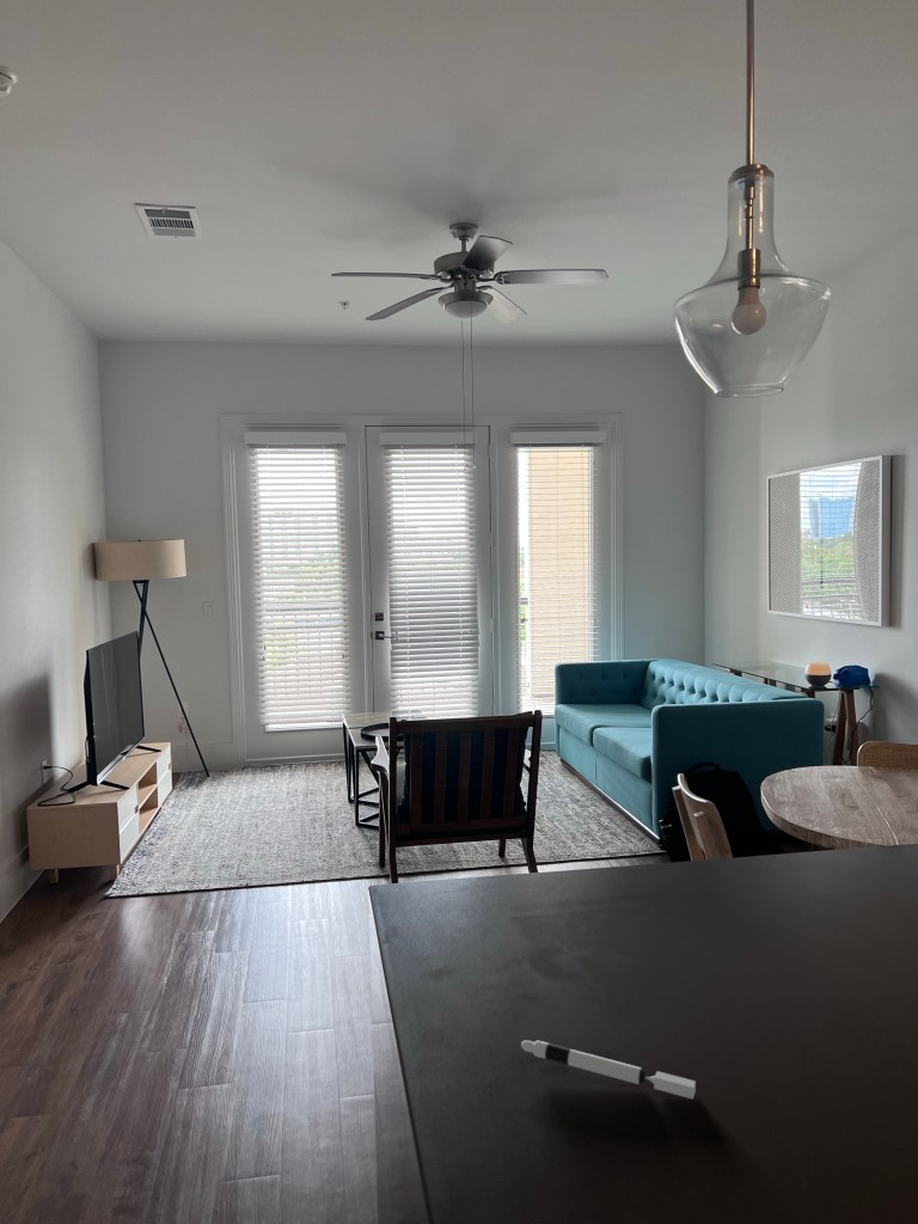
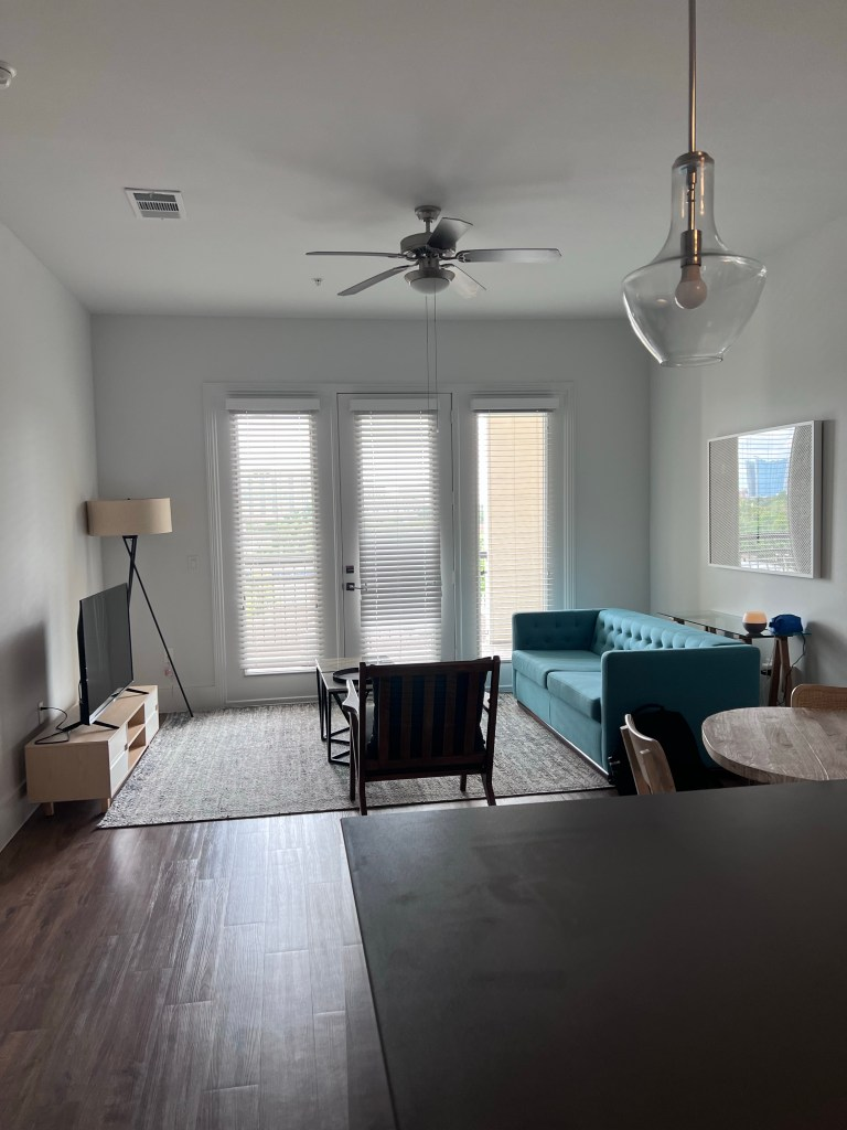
- pen [520,1039,697,1101]
